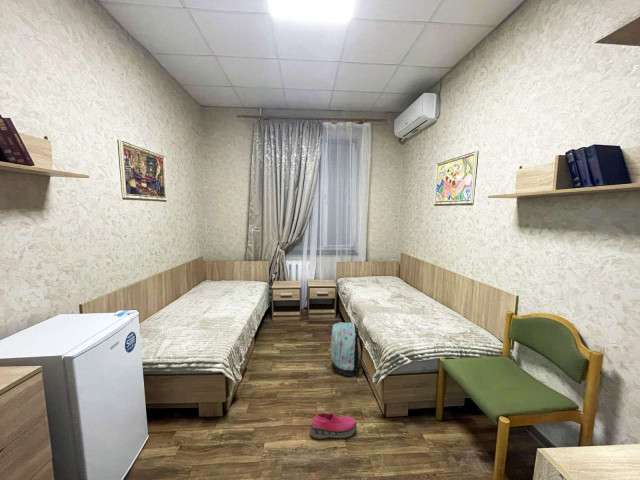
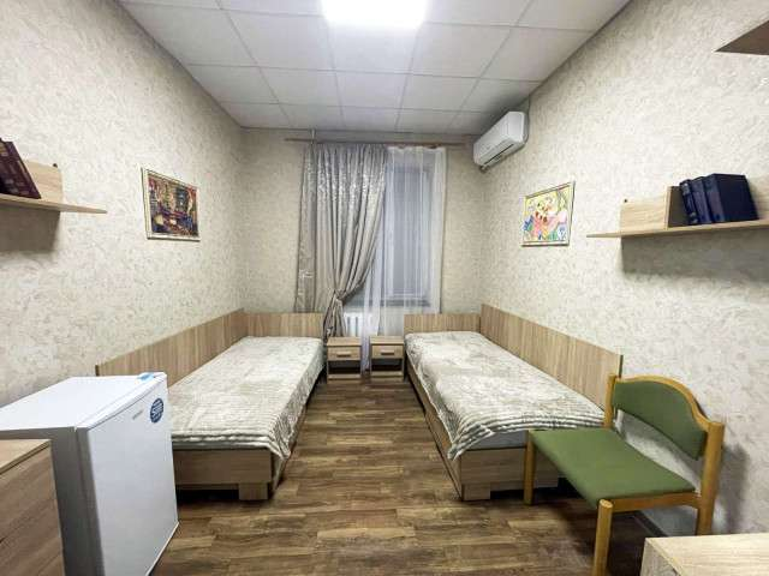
- shoe [309,412,358,440]
- backpack [330,321,364,378]
